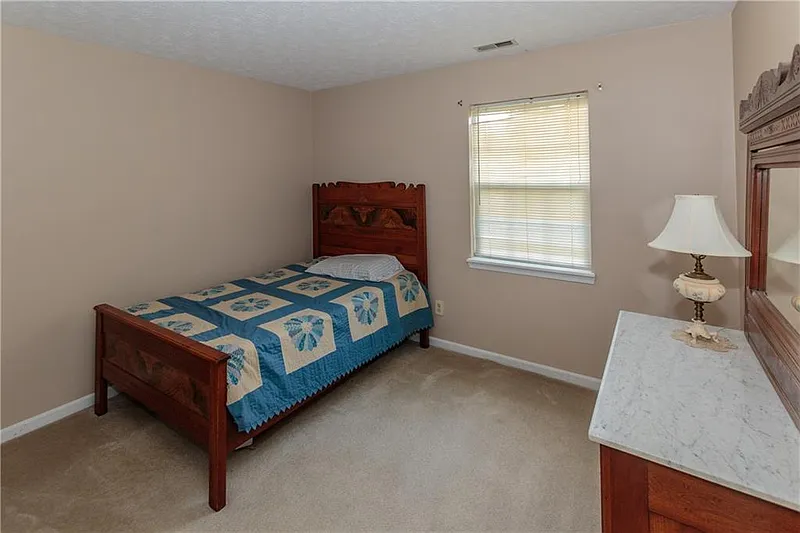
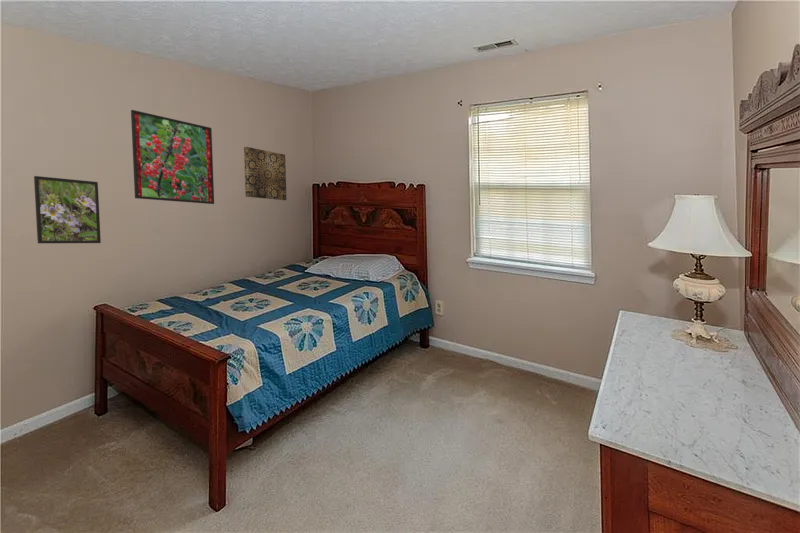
+ wall art [243,146,287,201]
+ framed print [130,109,215,205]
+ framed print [33,175,102,244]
